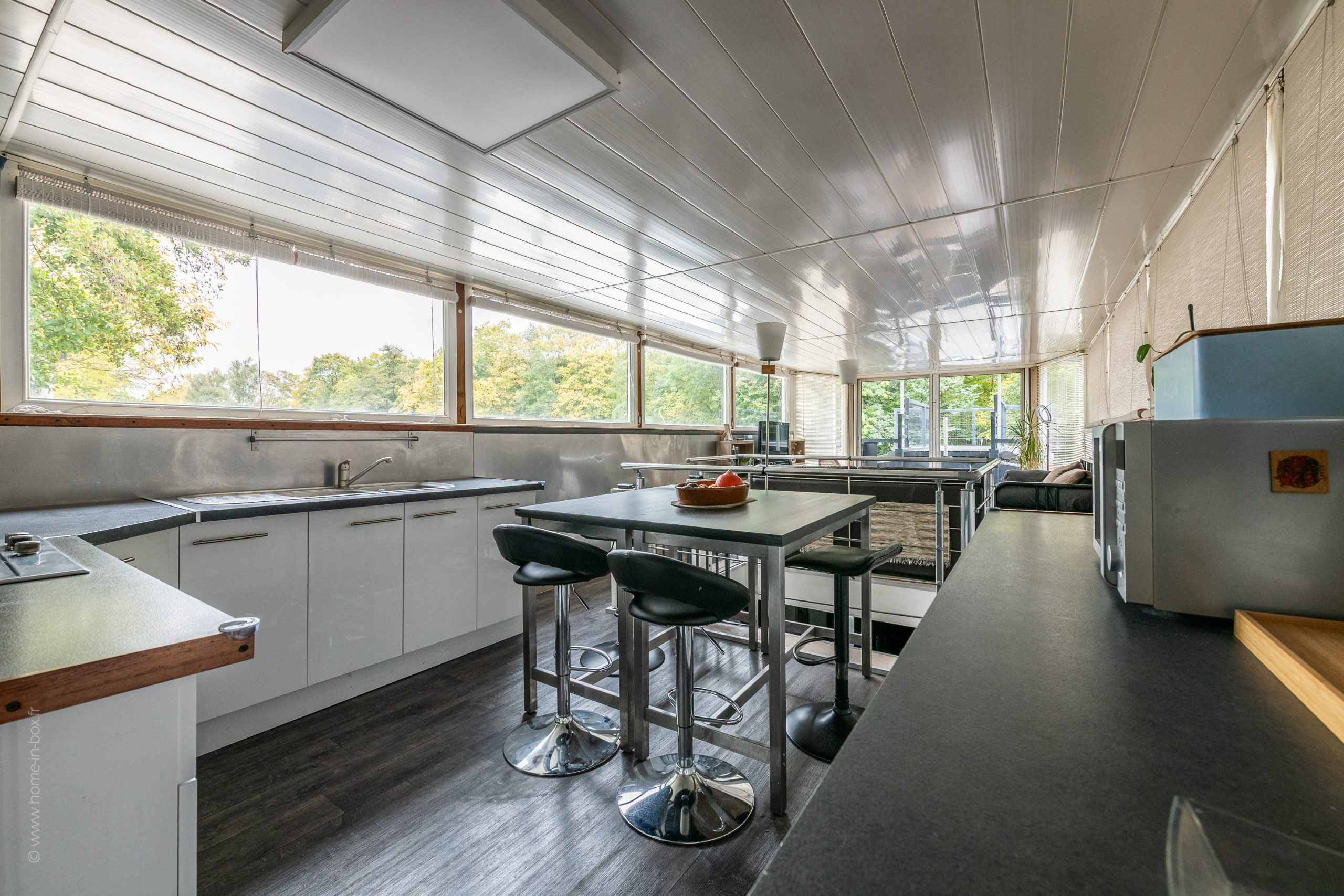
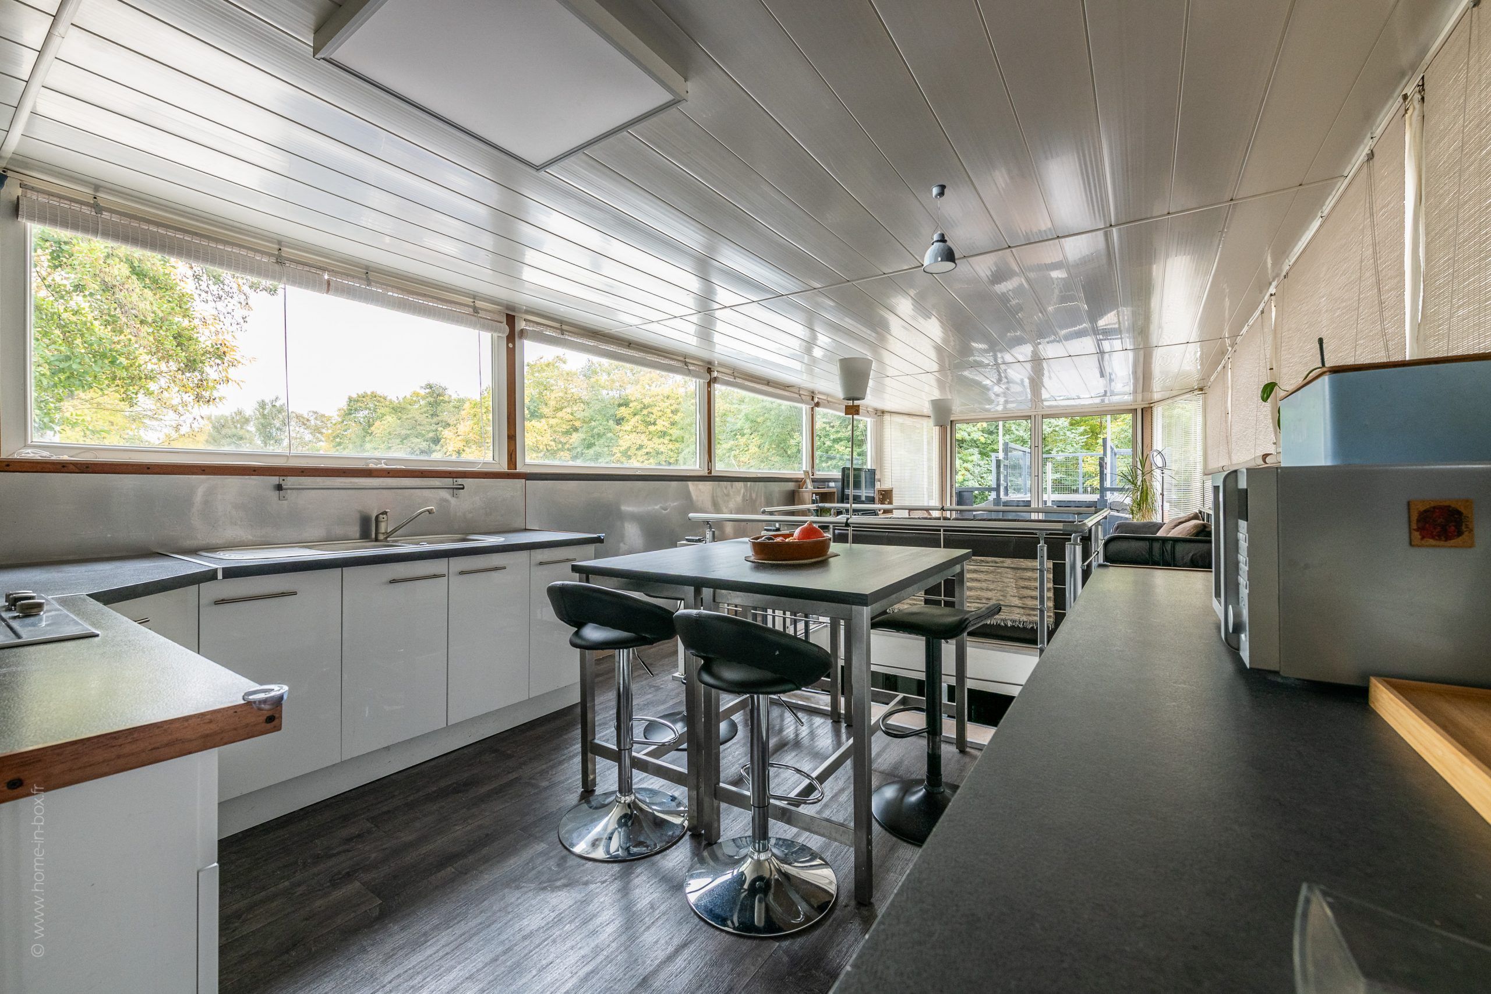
+ pendant light [922,184,957,274]
